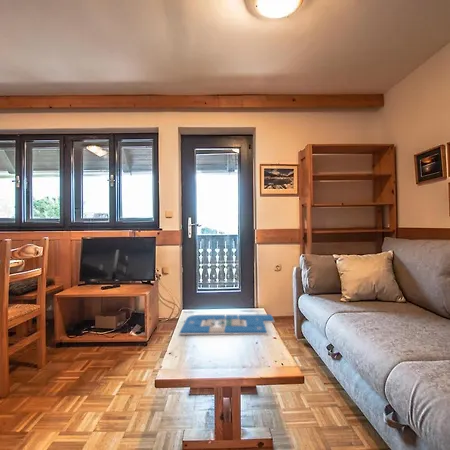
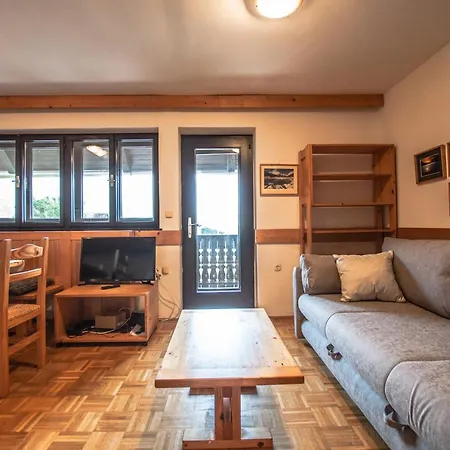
- board game [178,314,275,336]
